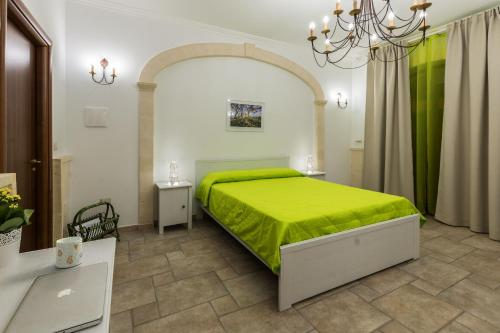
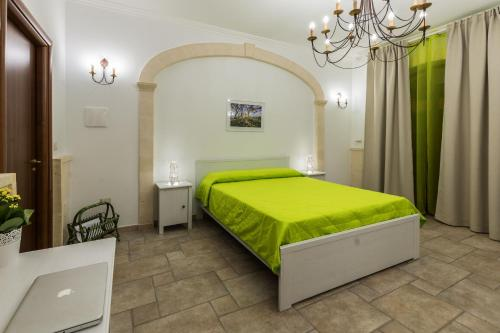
- mug [55,236,83,269]
